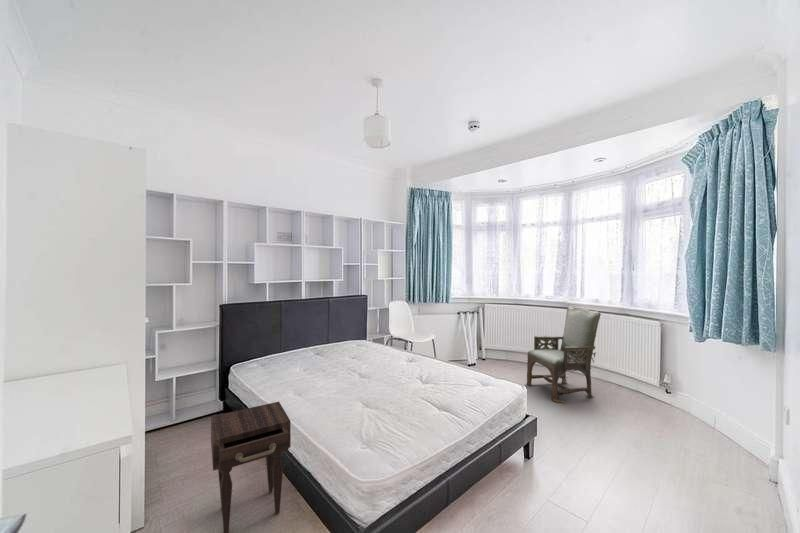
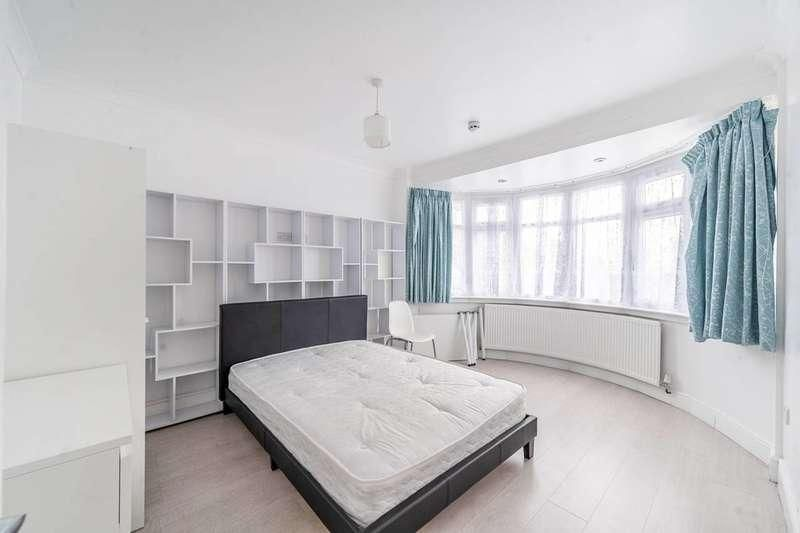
- nightstand [210,401,292,533]
- armchair [526,306,601,404]
